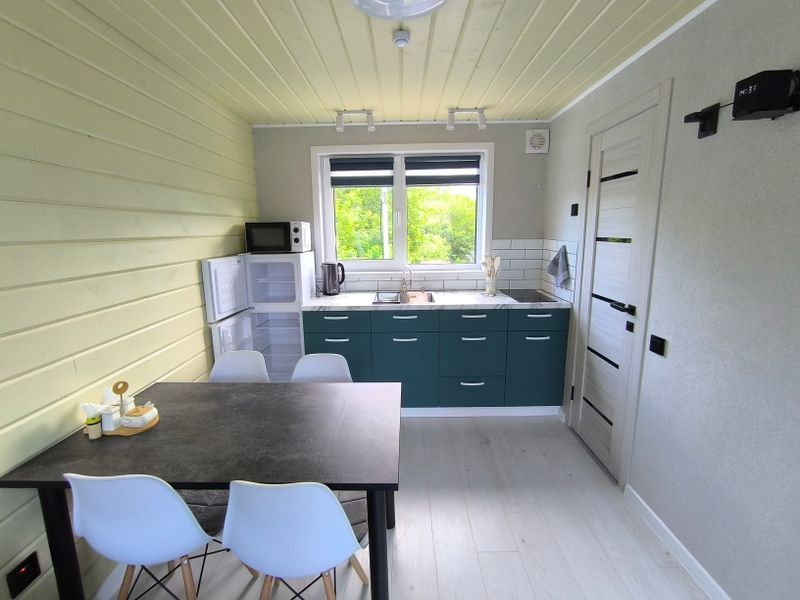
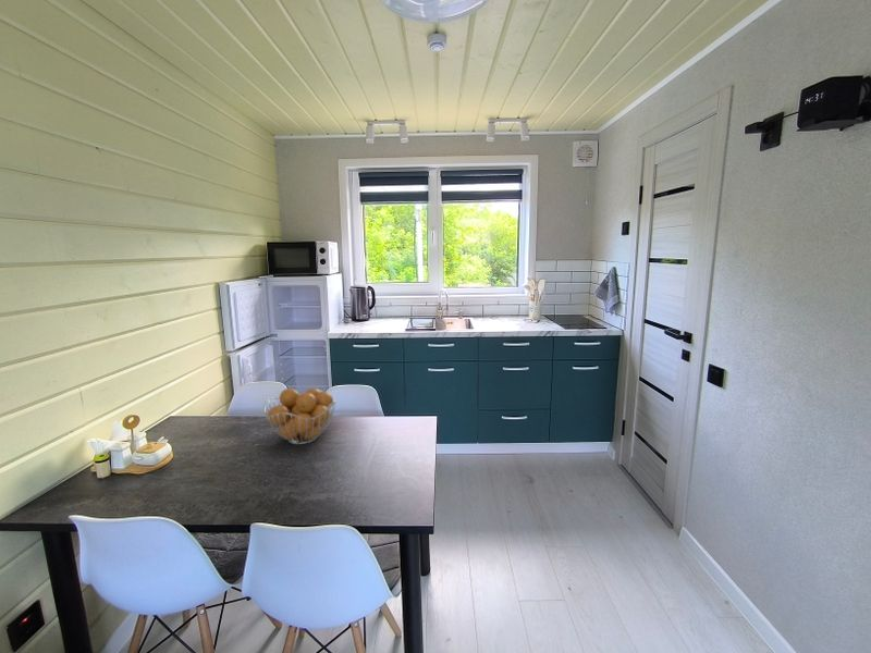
+ fruit basket [263,386,338,445]
